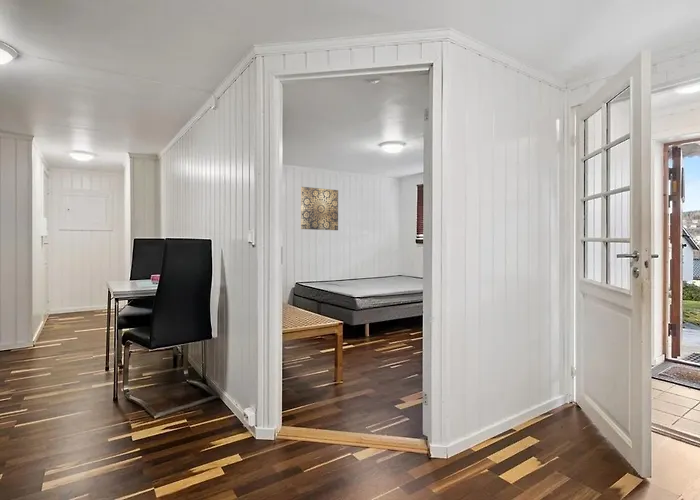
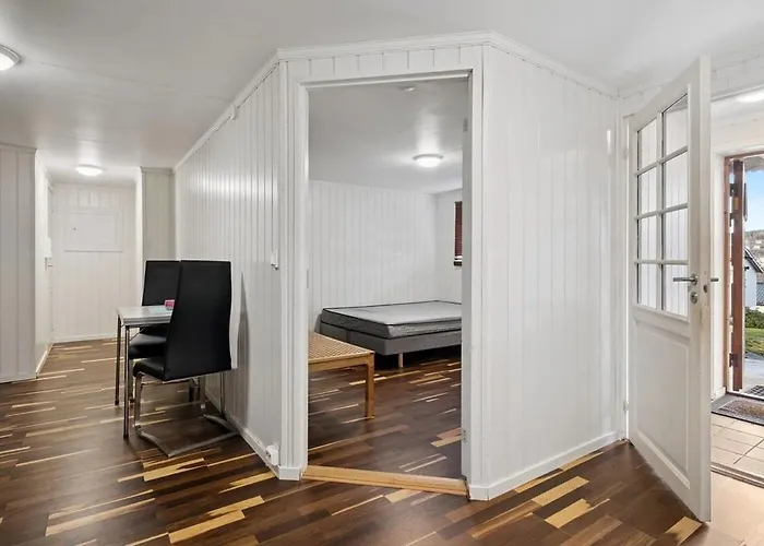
- wall art [300,186,339,231]
